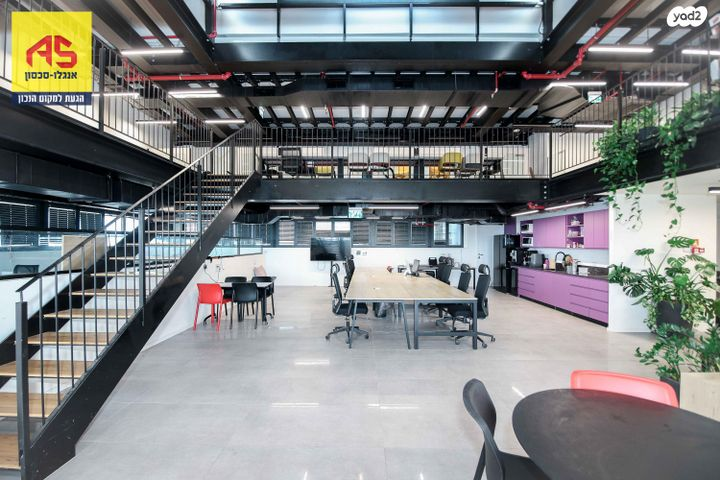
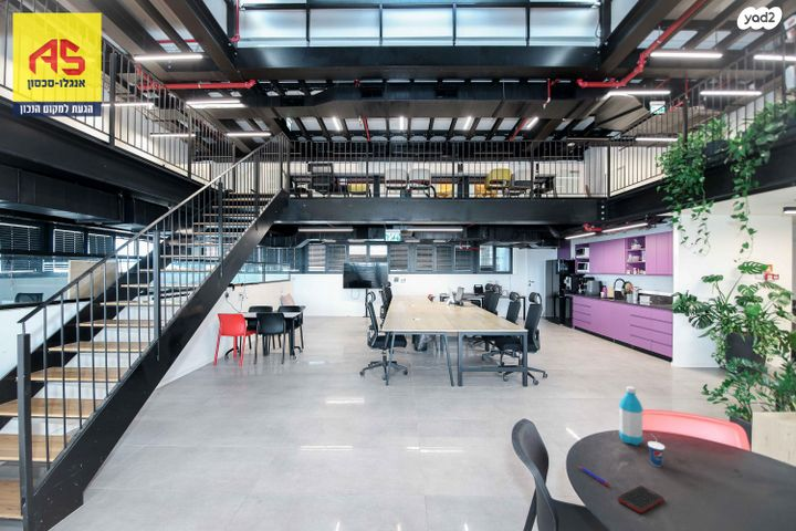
+ pen [577,465,611,487]
+ cup [647,433,667,468]
+ water bottle [618,385,645,447]
+ cell phone [617,485,664,514]
